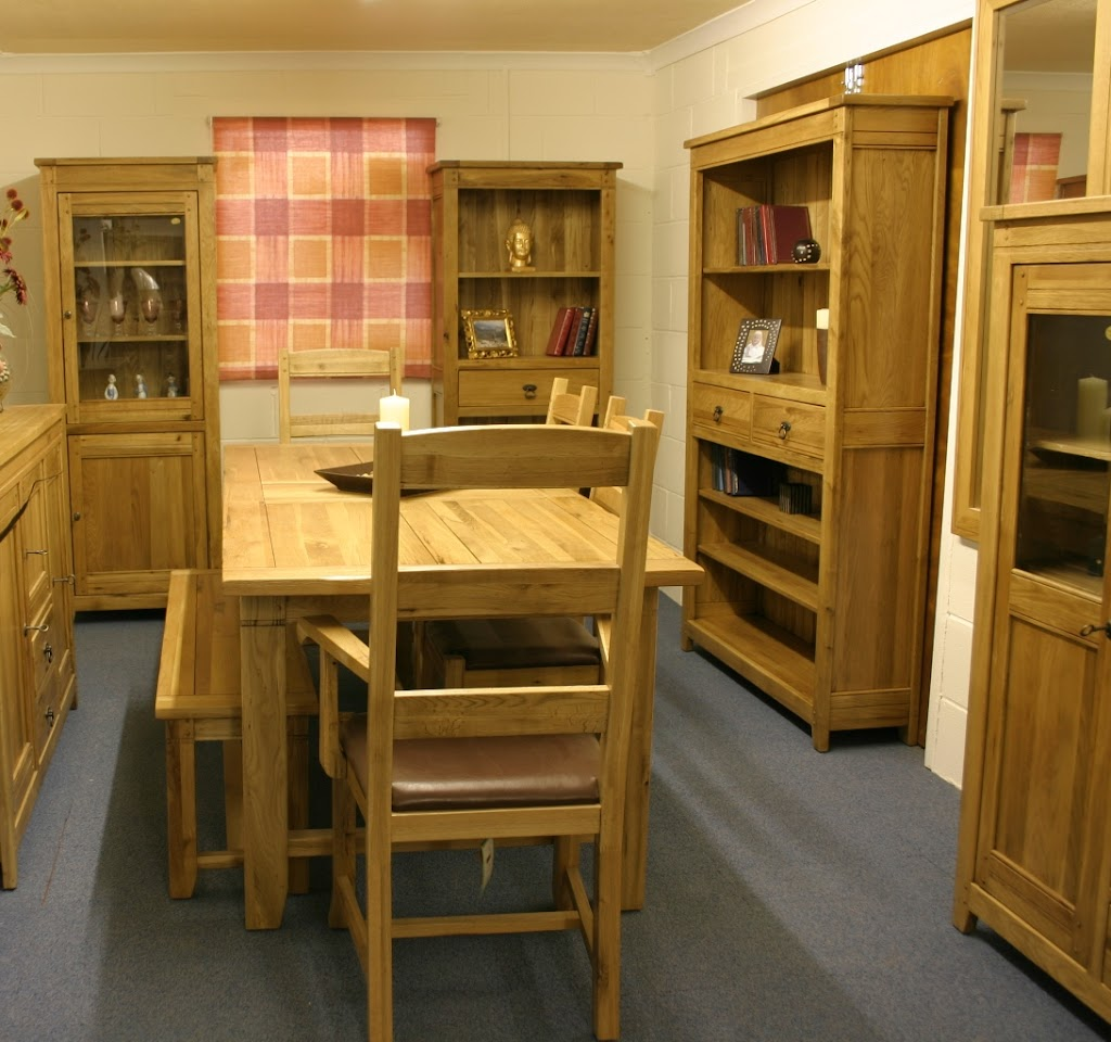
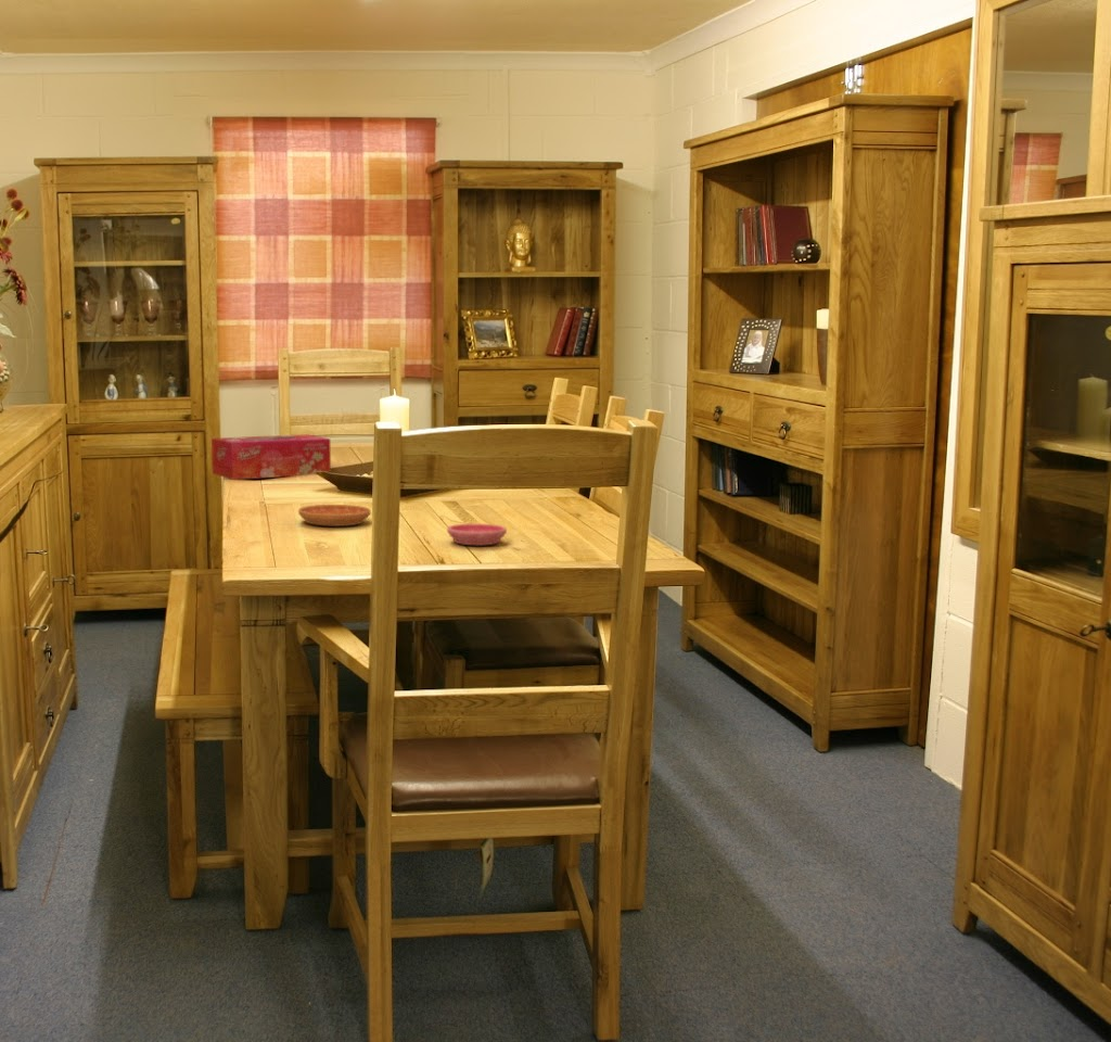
+ saucer [446,523,508,546]
+ saucer [297,504,372,528]
+ tissue box [210,433,332,481]
